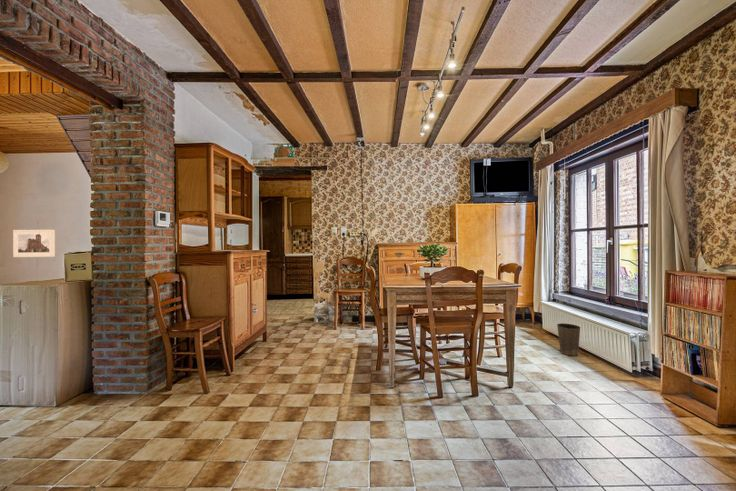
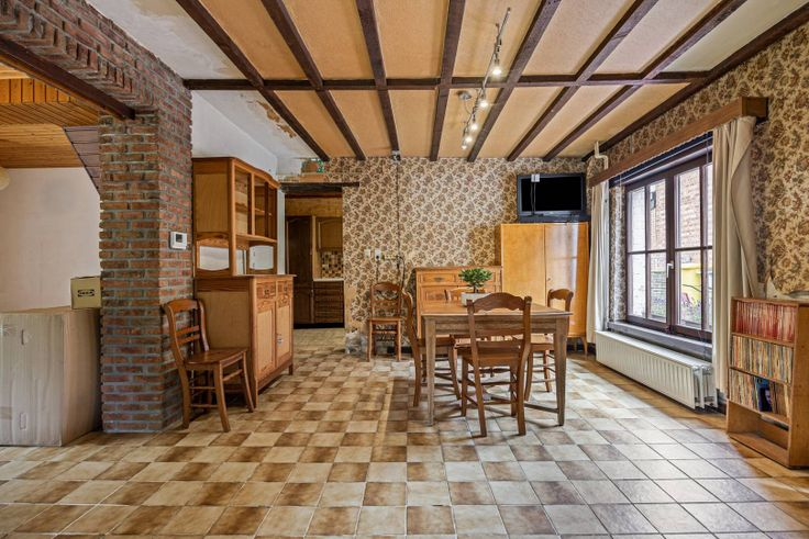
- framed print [12,229,56,258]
- waste basket [556,322,581,357]
